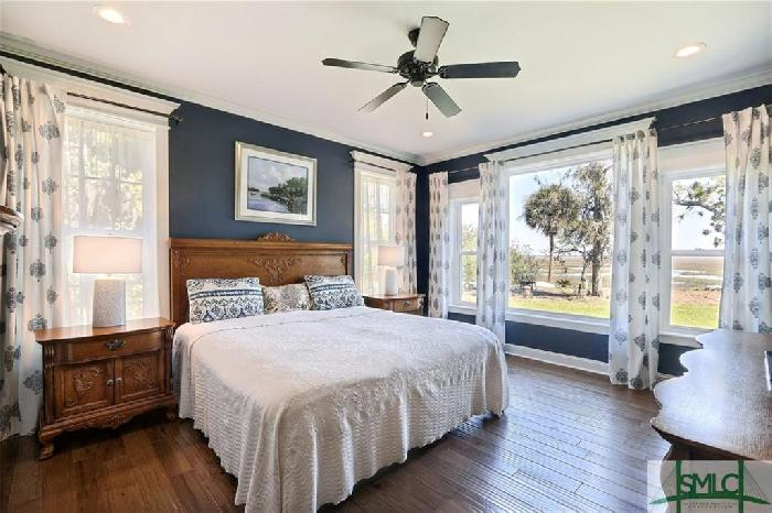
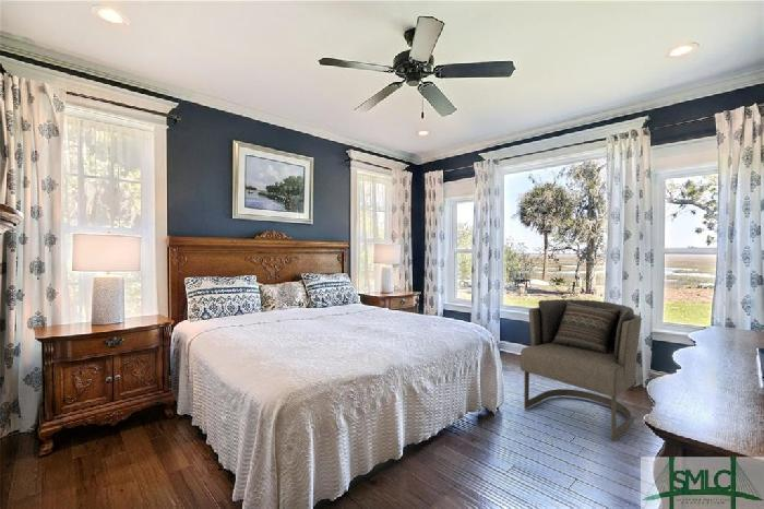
+ armchair [520,298,643,442]
